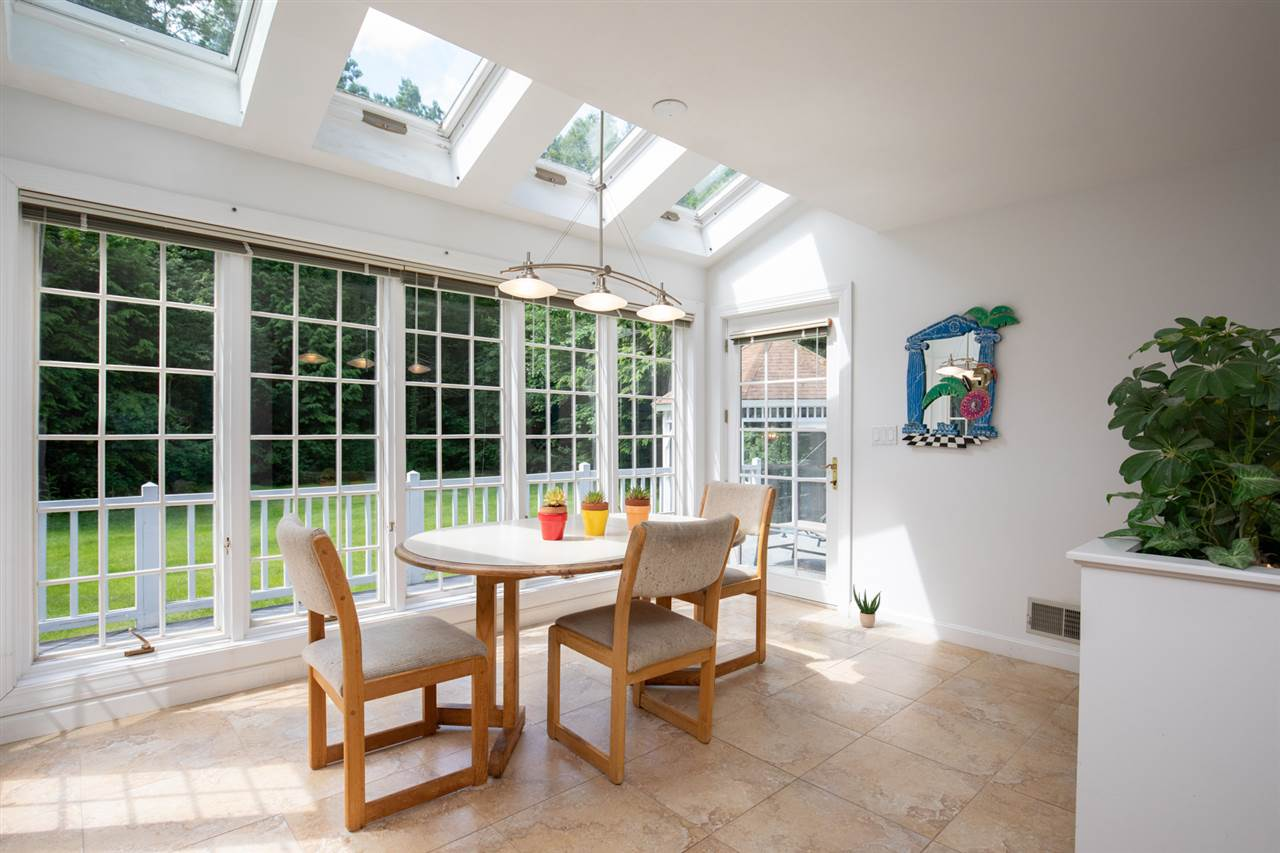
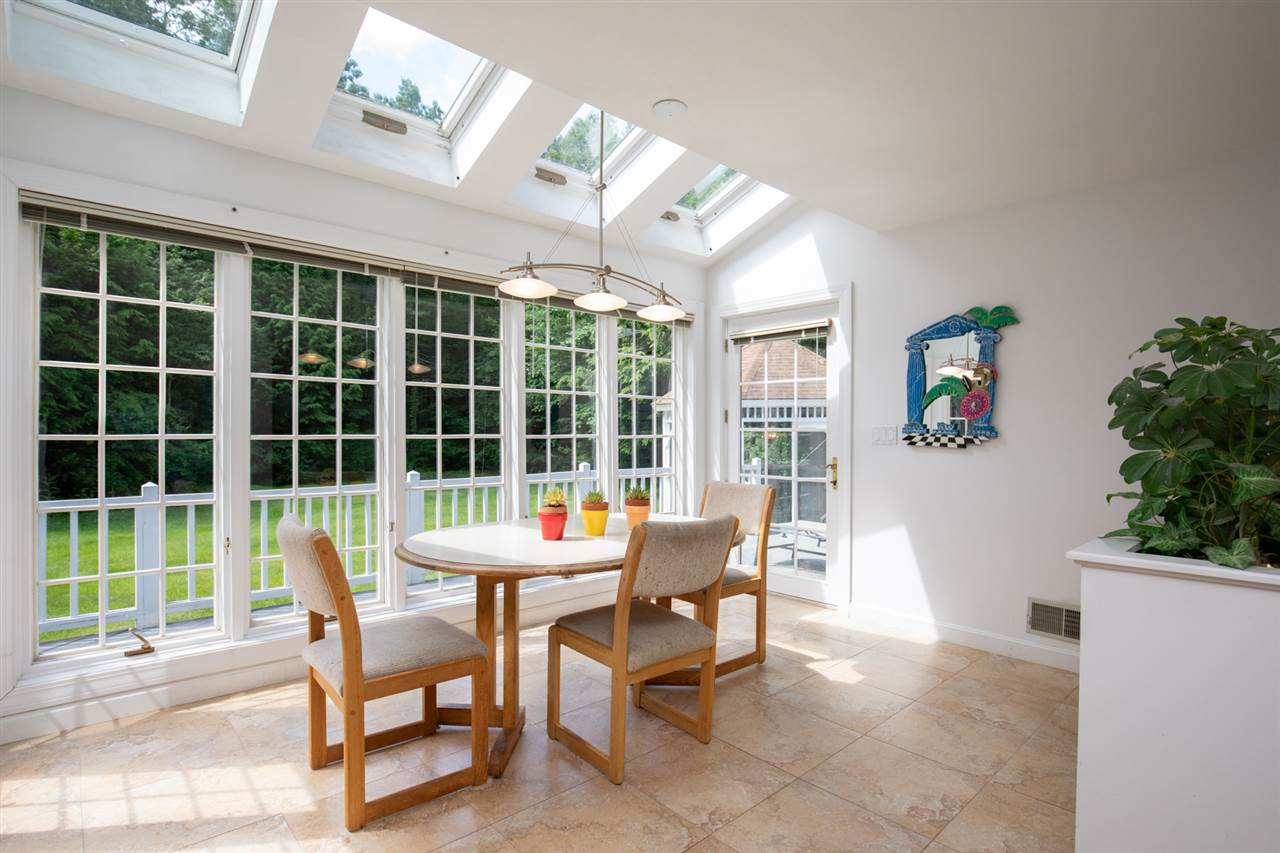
- potted plant [852,585,881,628]
